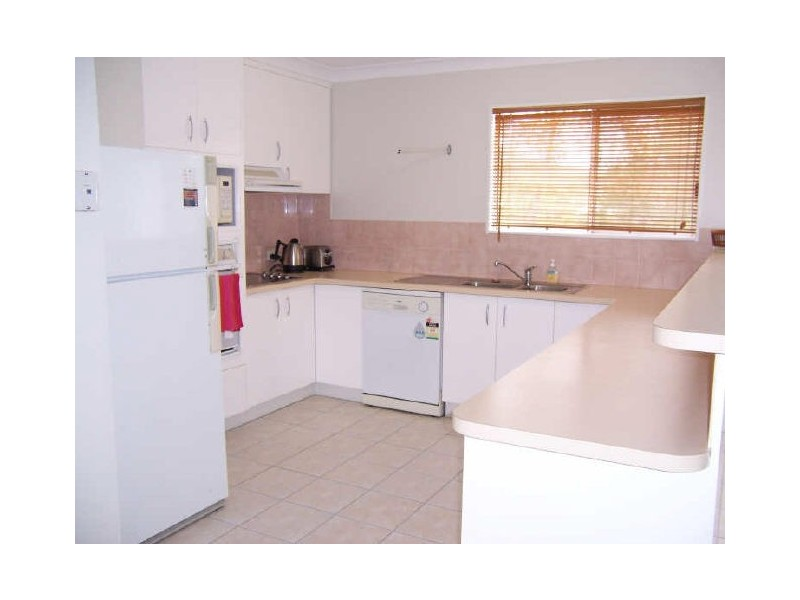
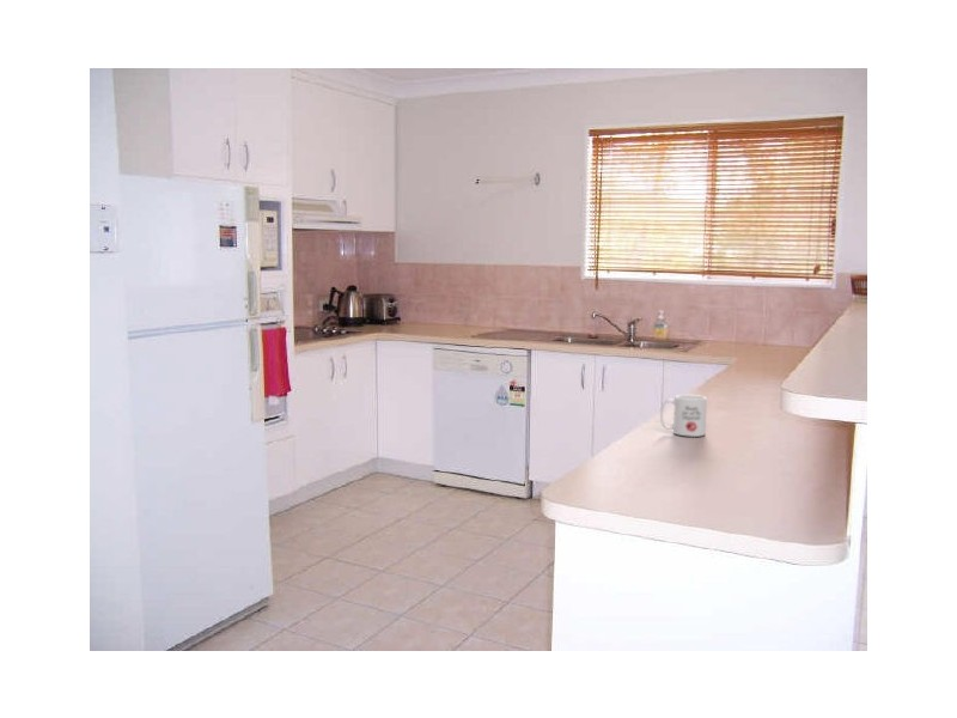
+ mug [659,394,708,438]
